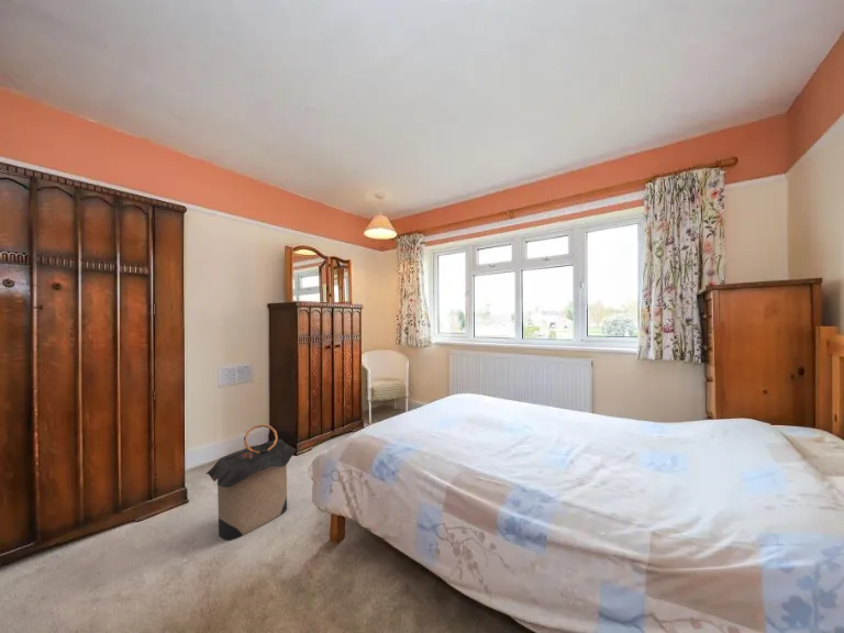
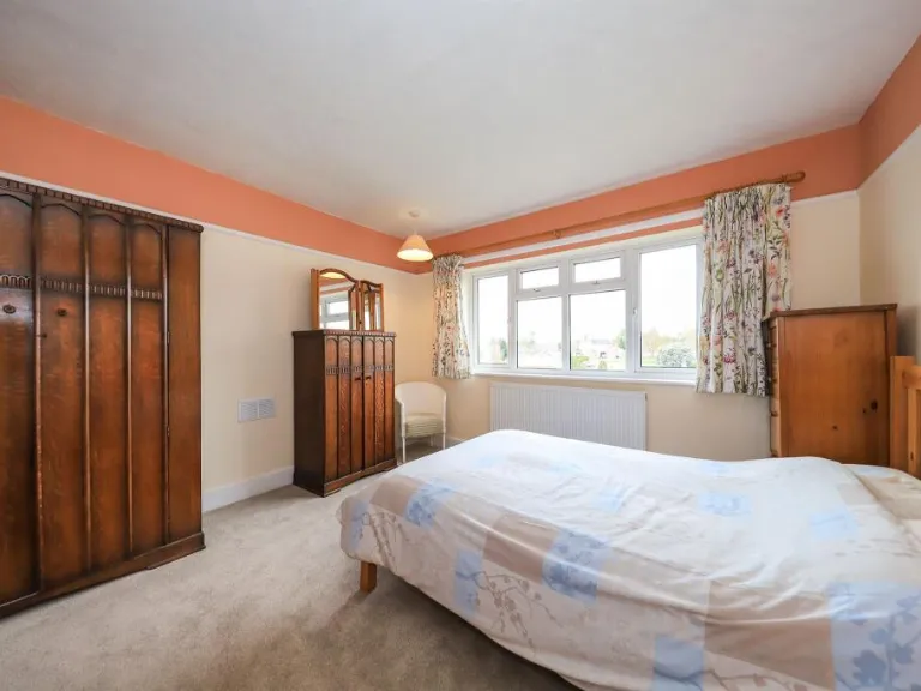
- laundry hamper [206,423,297,542]
